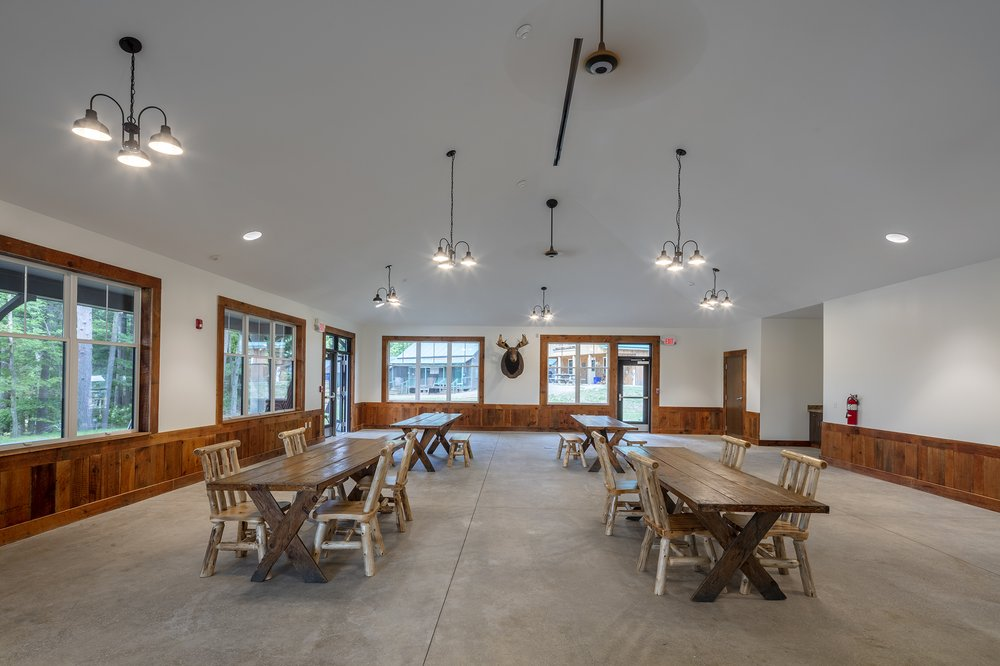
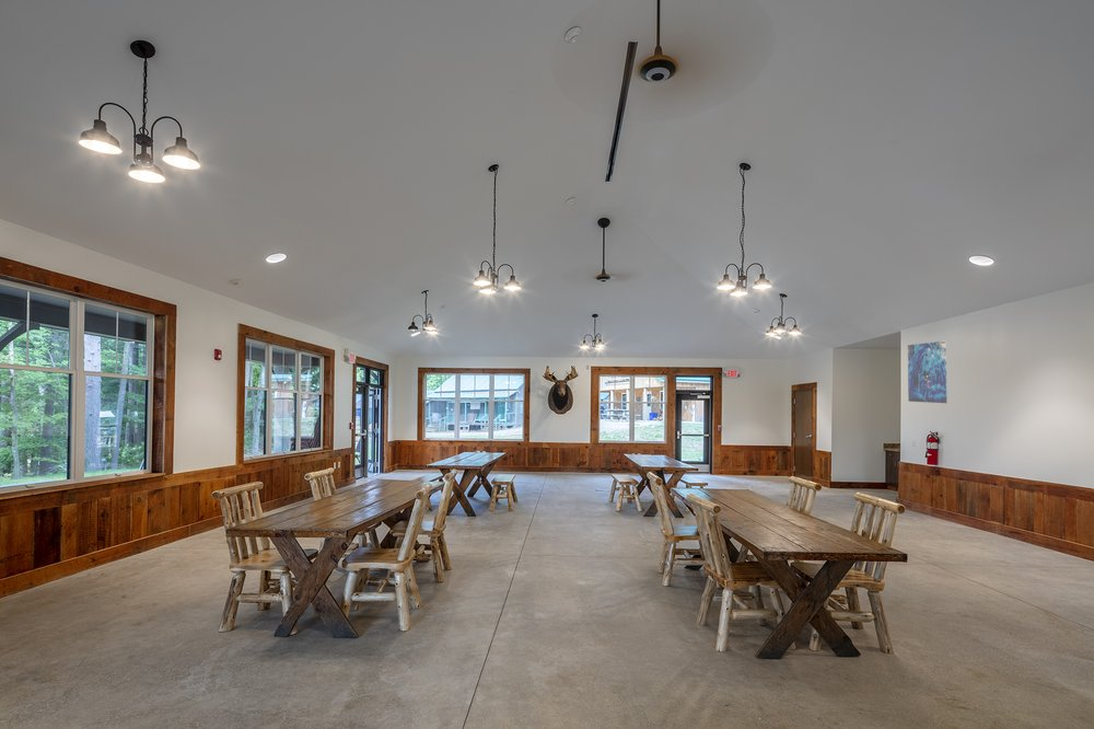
+ map [907,339,947,404]
